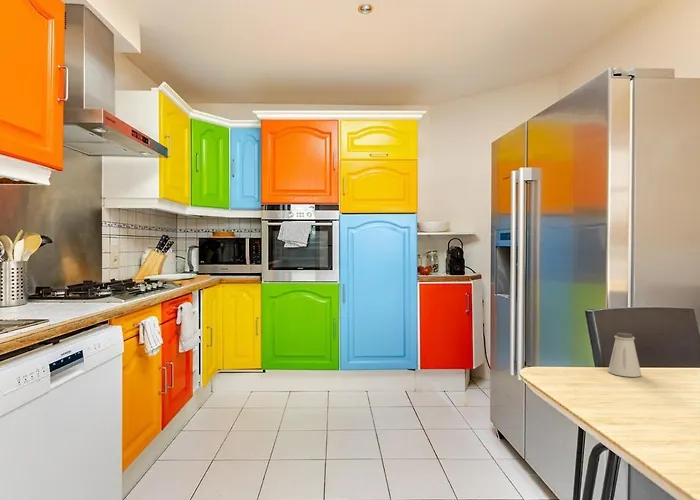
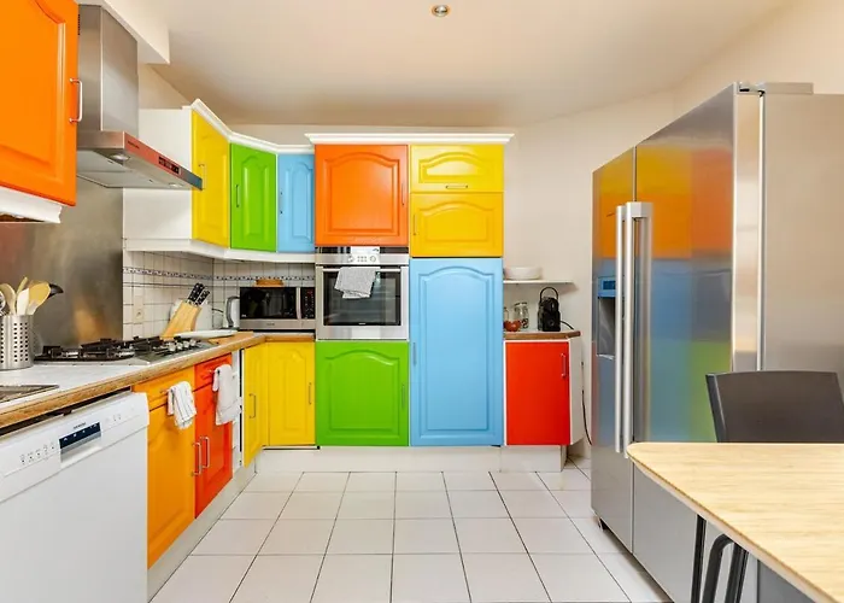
- saltshaker [607,332,642,378]
